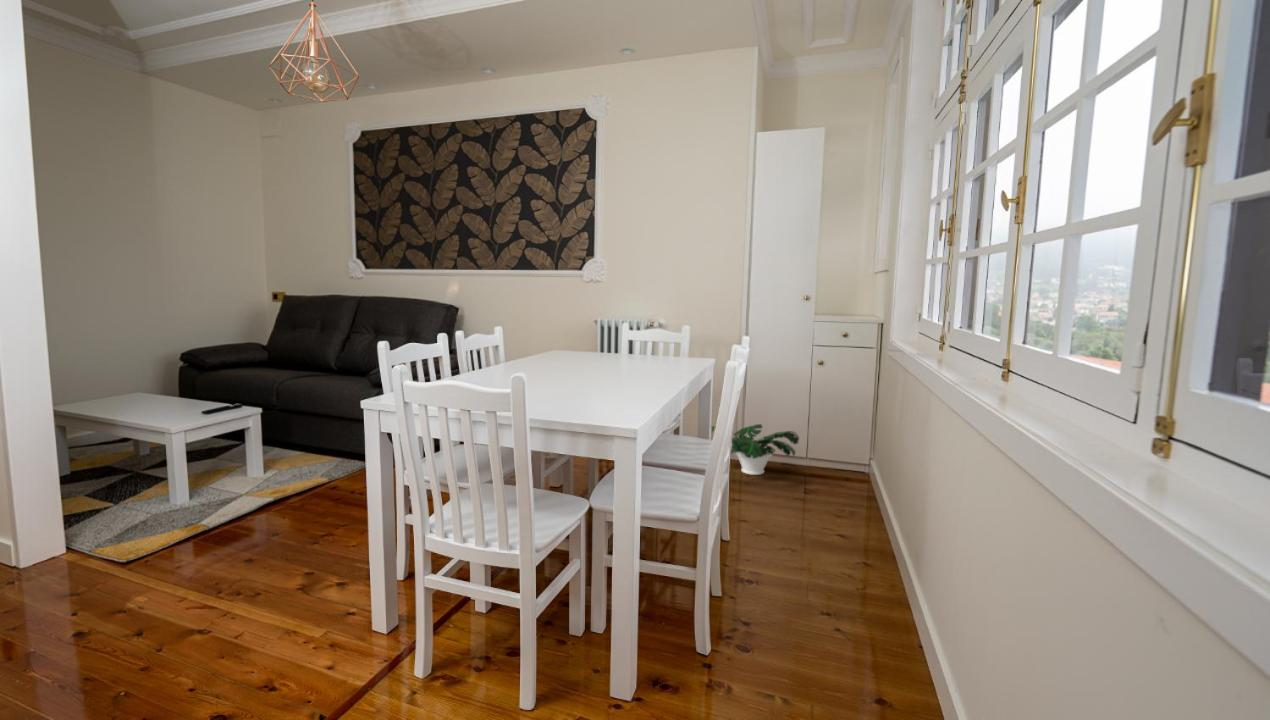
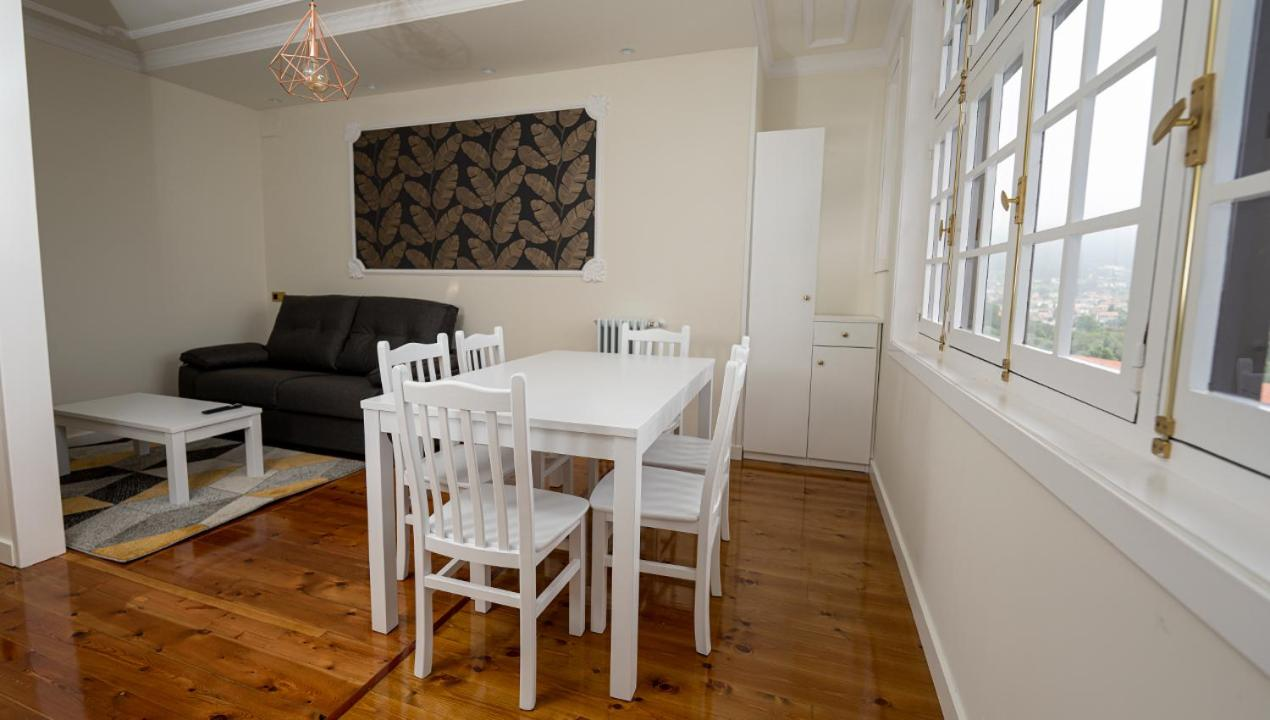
- potted plant [711,423,800,476]
